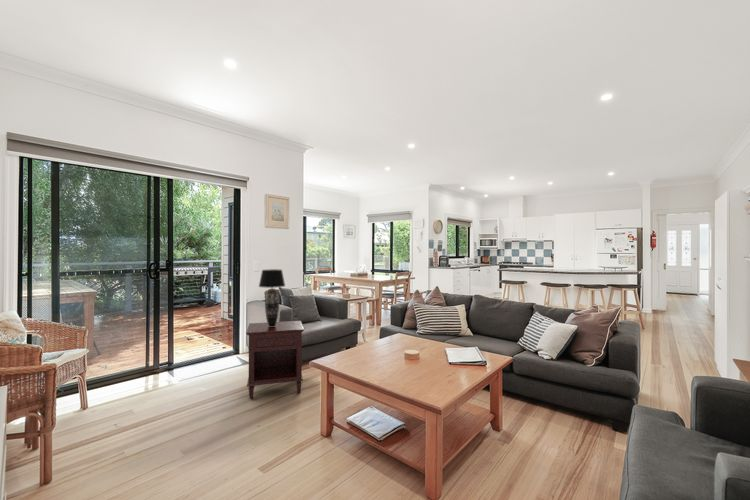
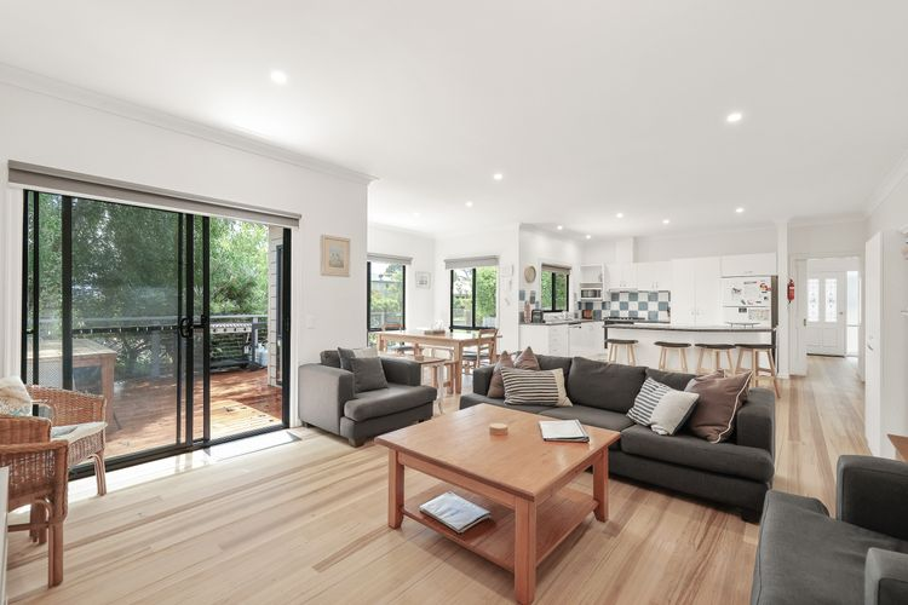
- nightstand [245,320,305,399]
- table lamp [258,268,286,327]
